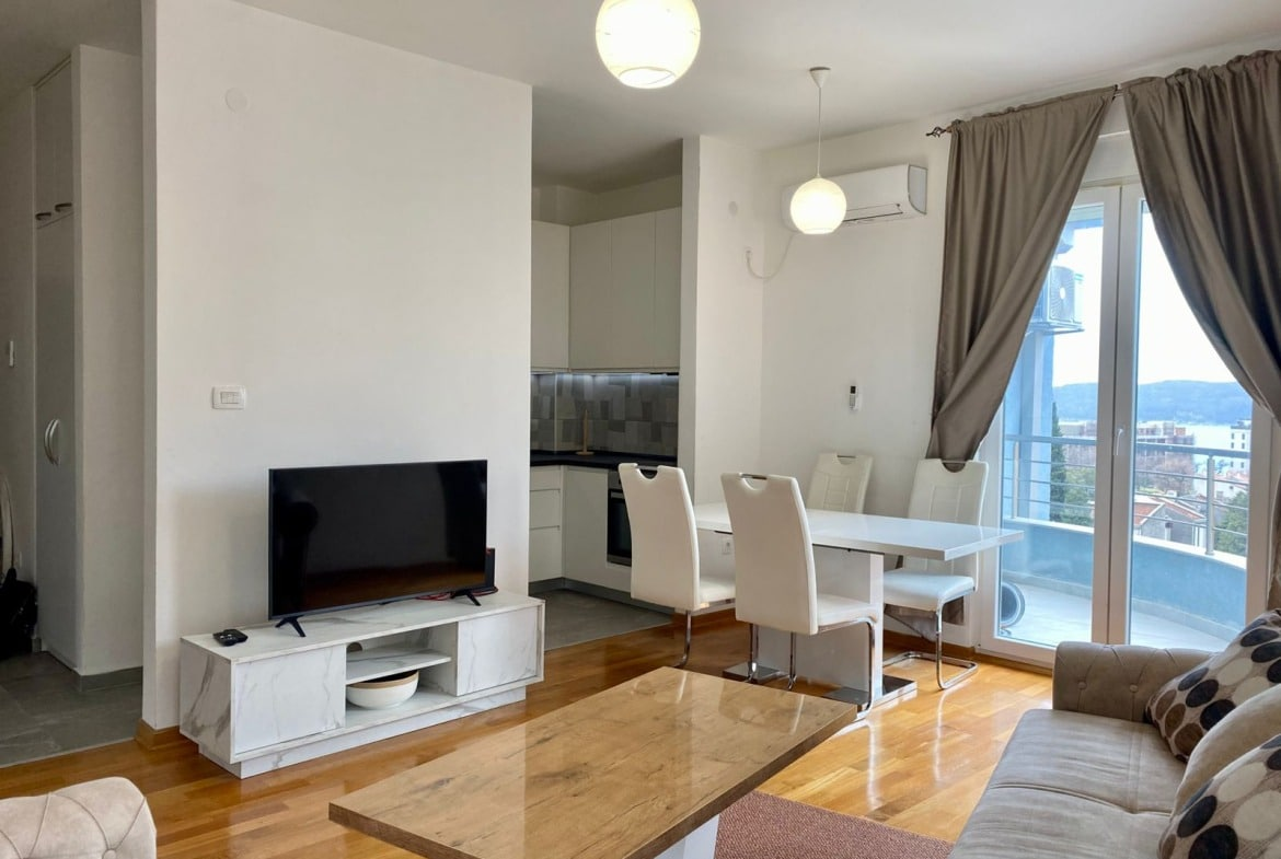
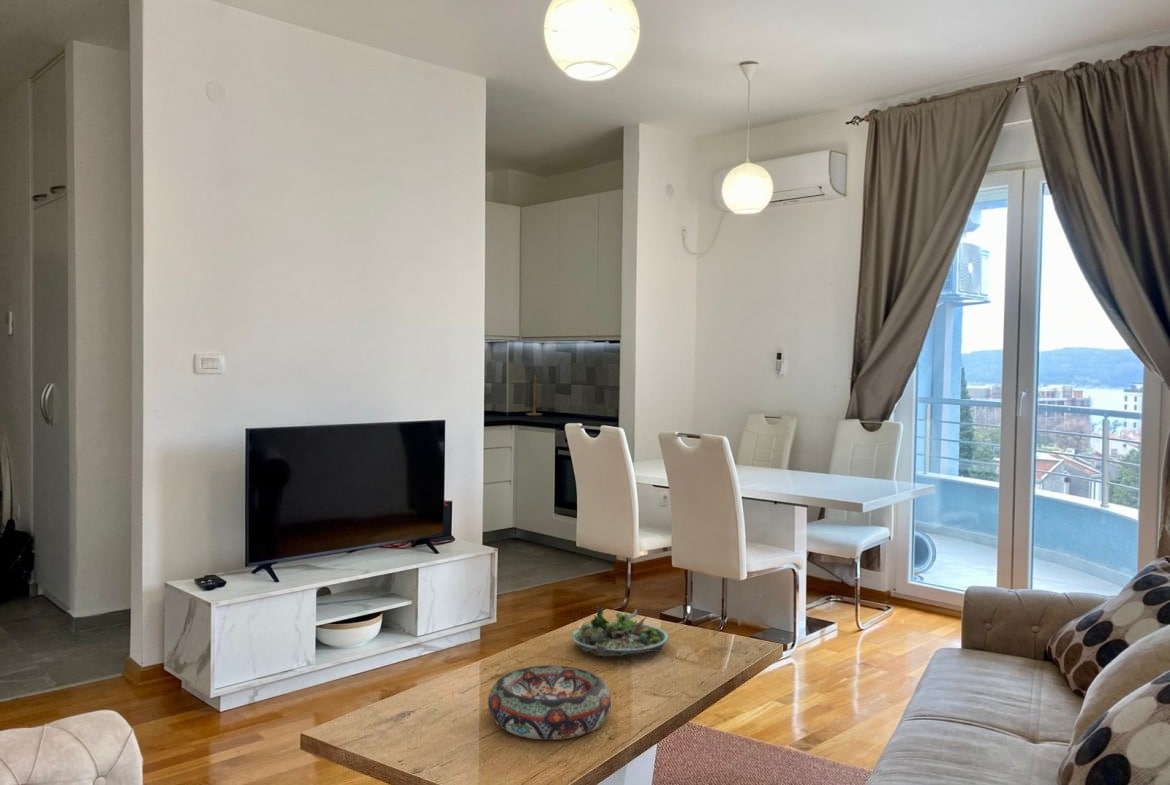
+ succulent planter [571,604,669,657]
+ decorative bowl [487,664,612,741]
